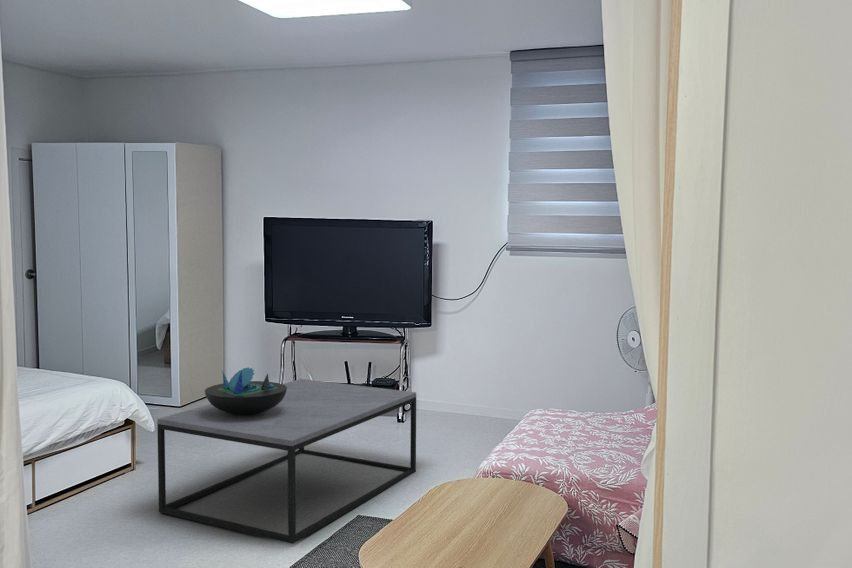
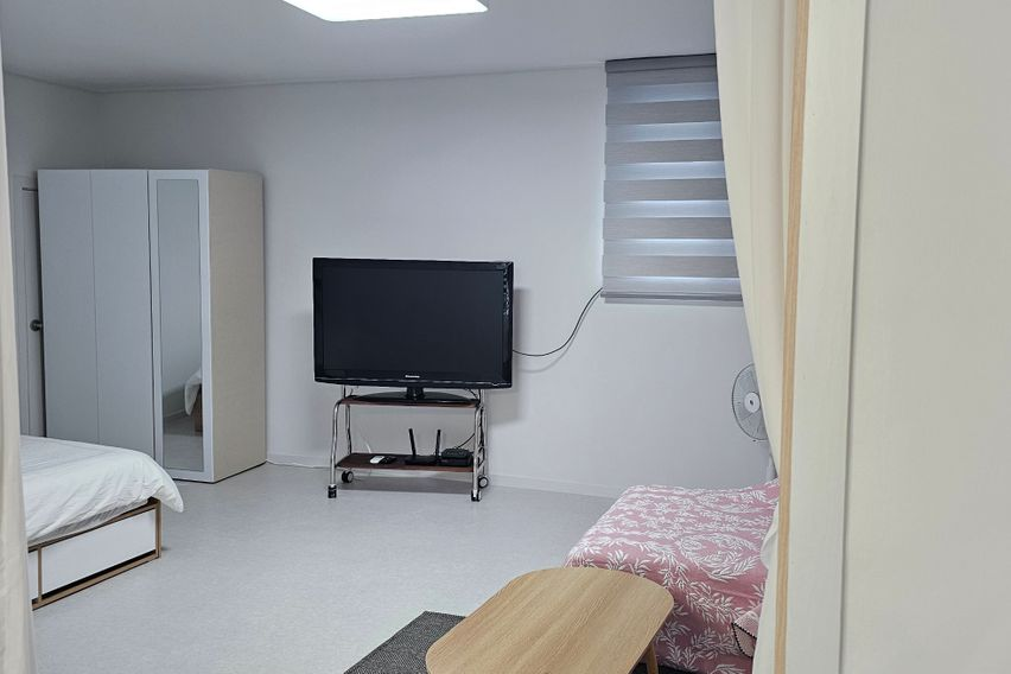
- coffee table [156,378,417,545]
- decorative bowl [204,366,287,415]
